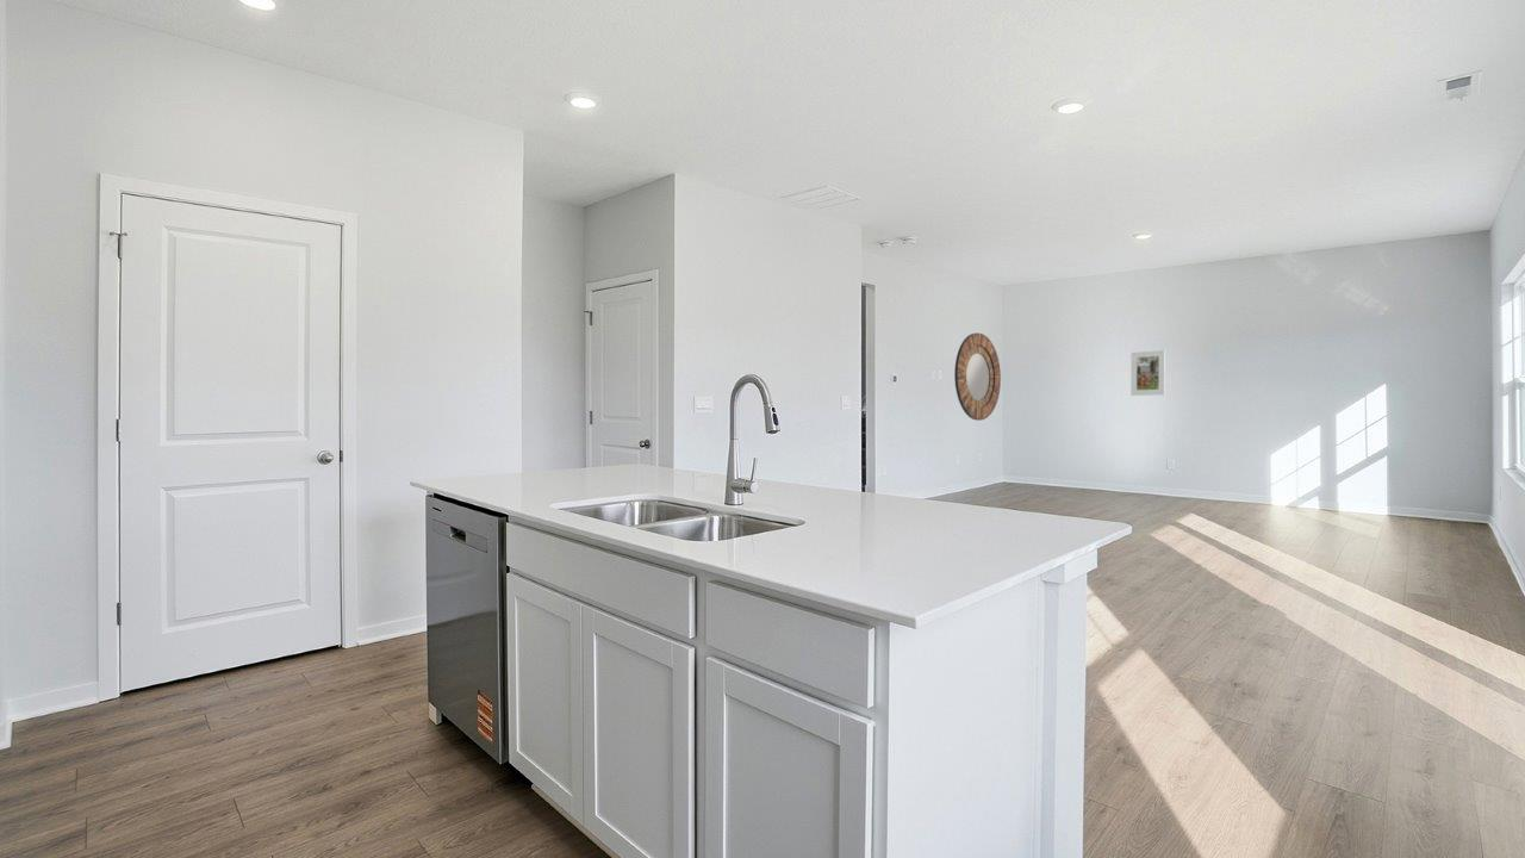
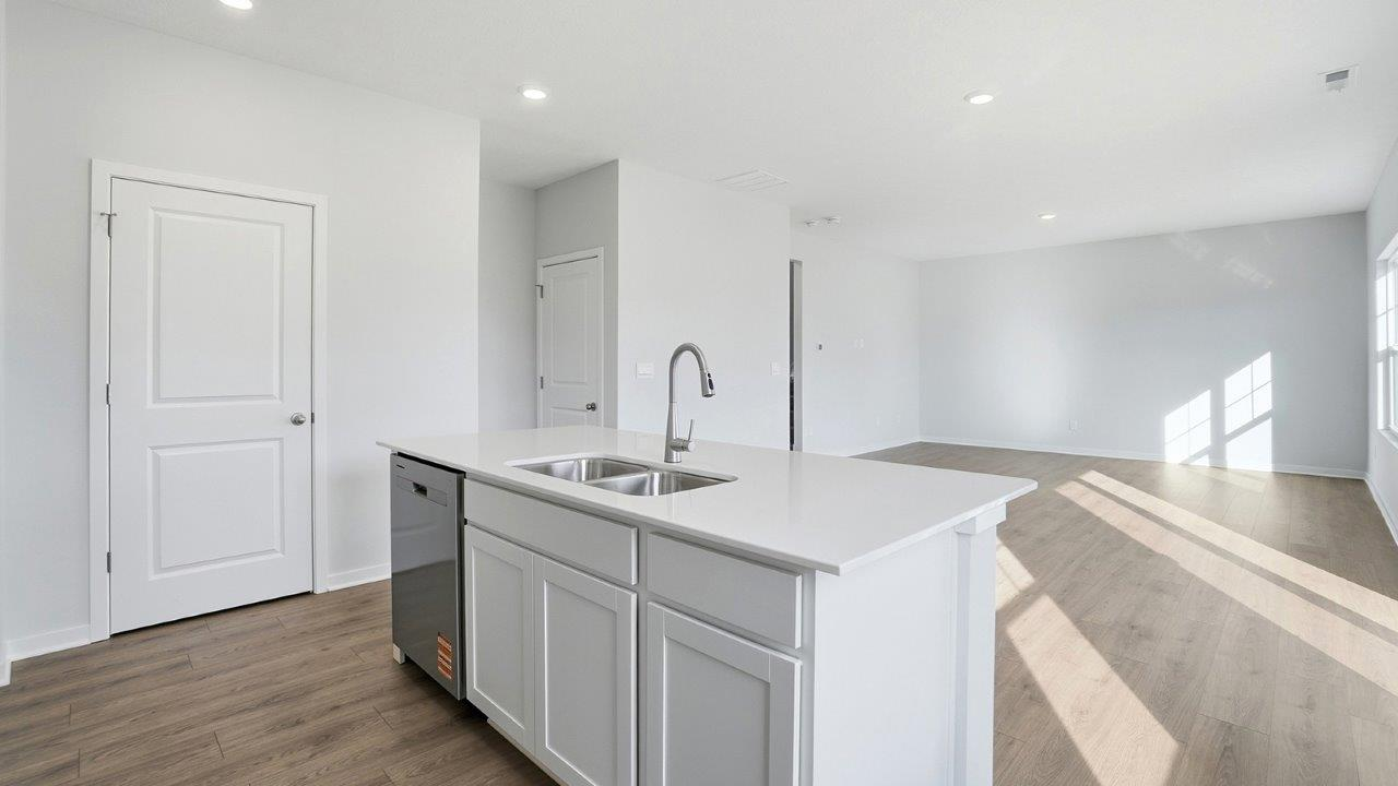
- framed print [1129,349,1166,397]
- home mirror [953,331,1002,422]
